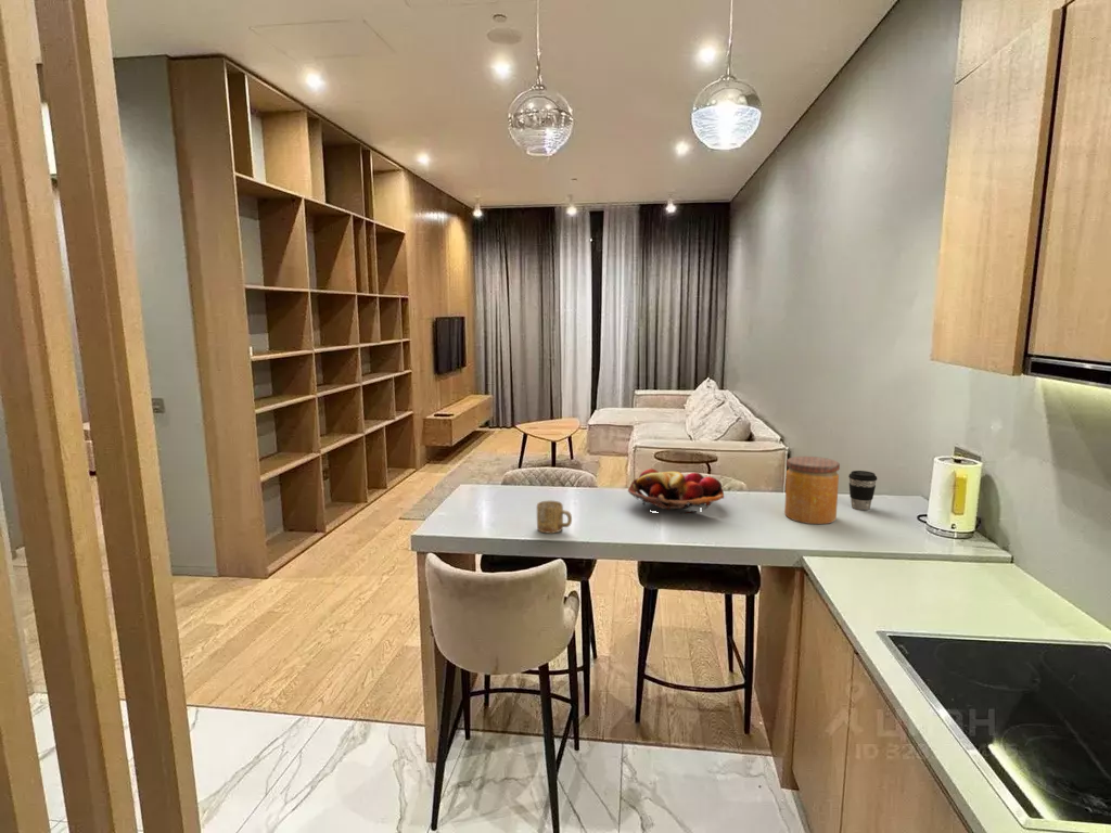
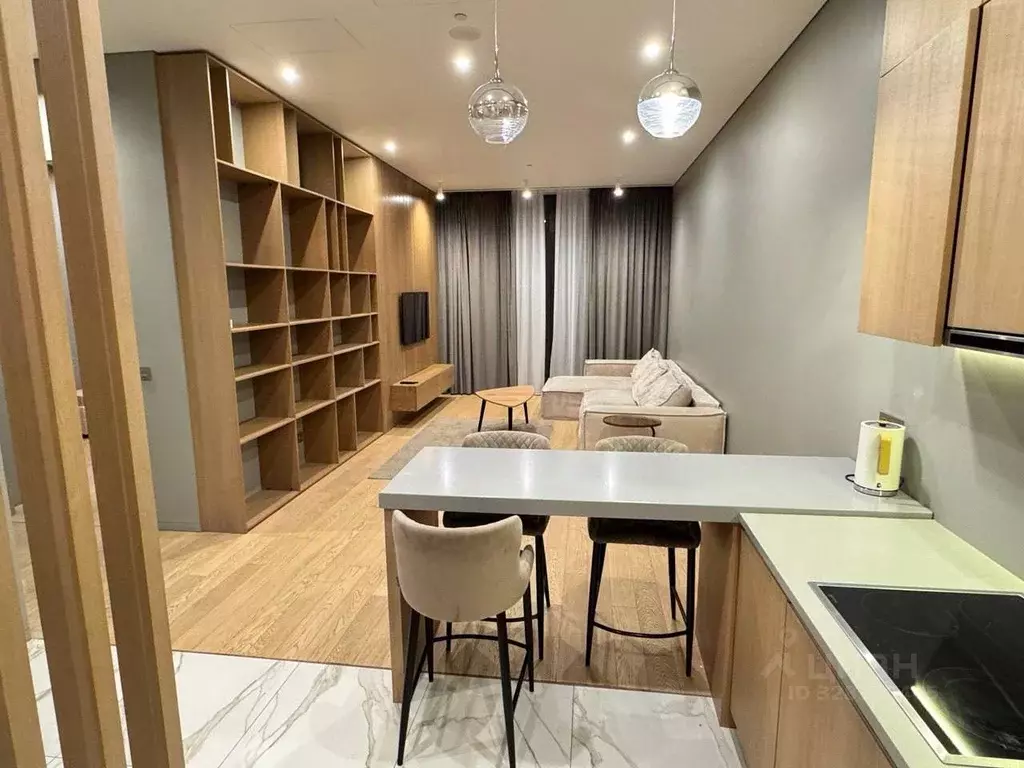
- mug [536,500,573,535]
- coffee cup [847,470,878,511]
- jar [783,456,841,525]
- fruit basket [627,467,725,515]
